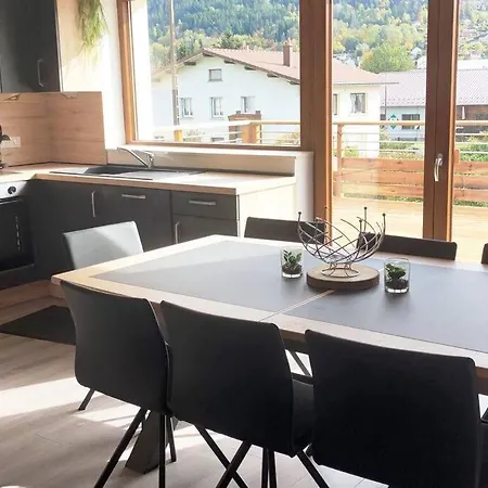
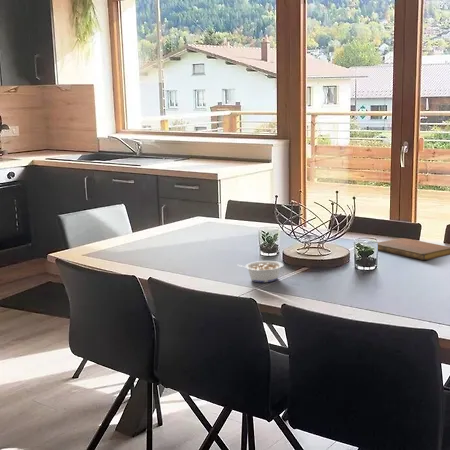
+ notebook [377,237,450,261]
+ legume [237,260,284,283]
